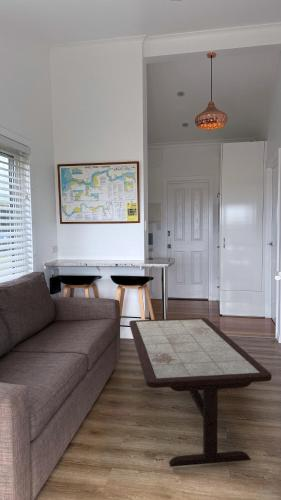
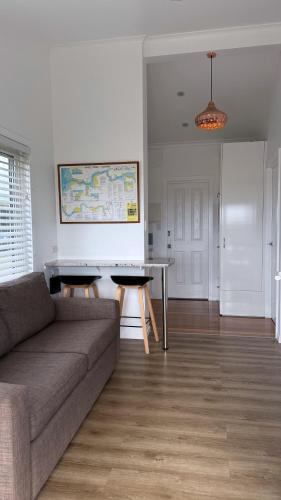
- coffee table [128,317,273,468]
